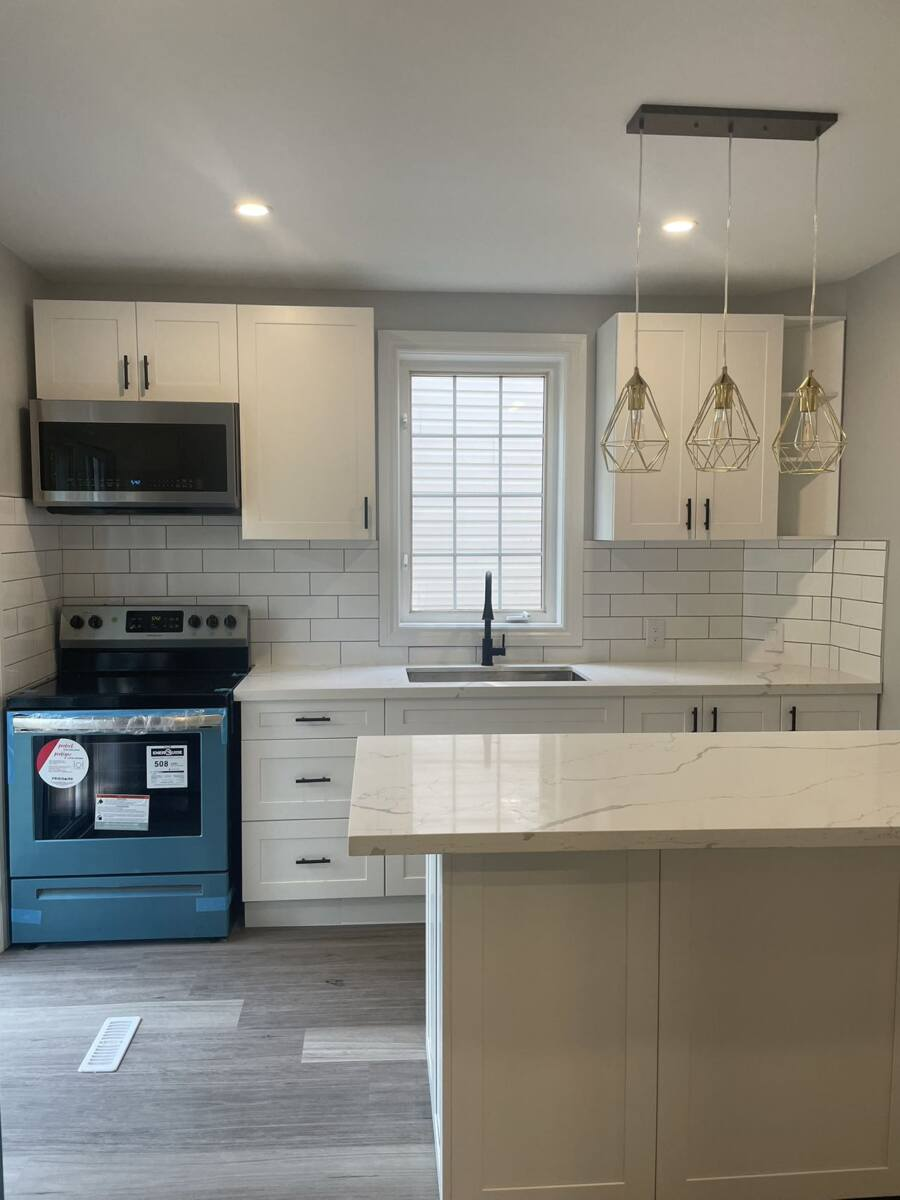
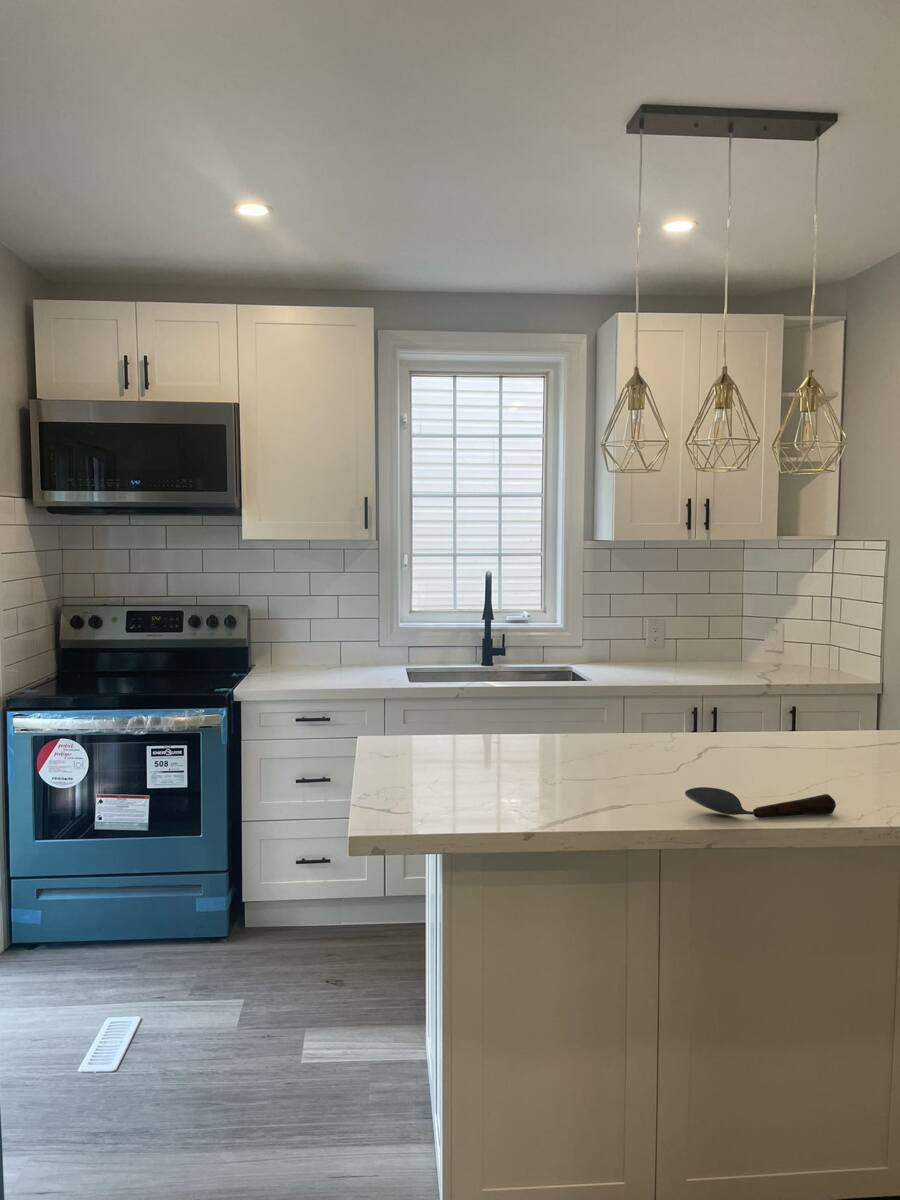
+ spoon [684,786,837,819]
